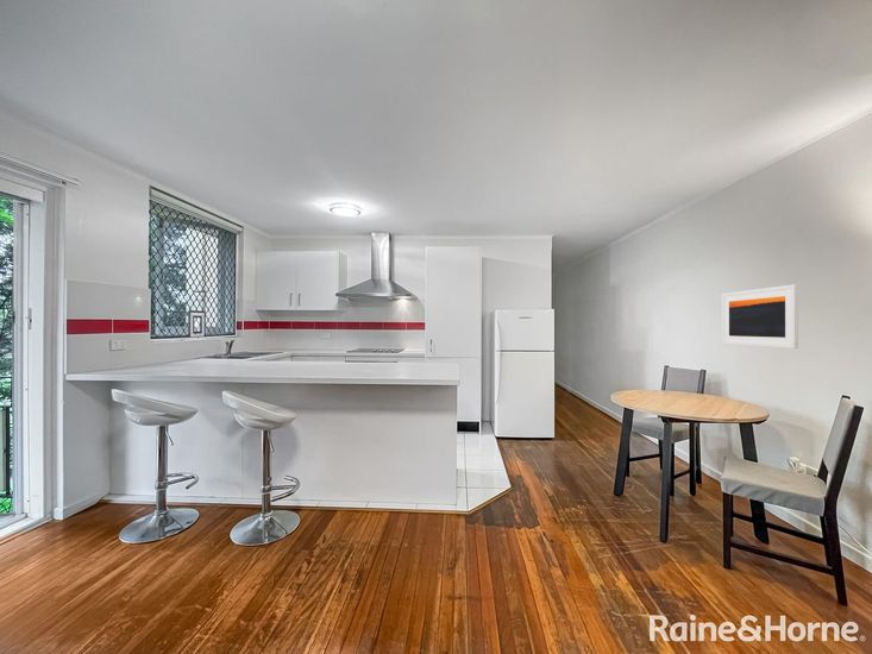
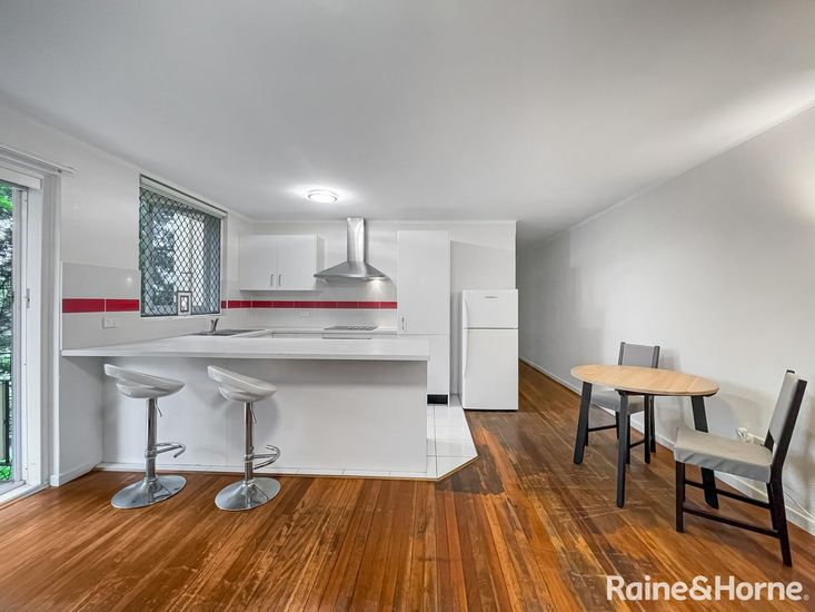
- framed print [721,283,799,350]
